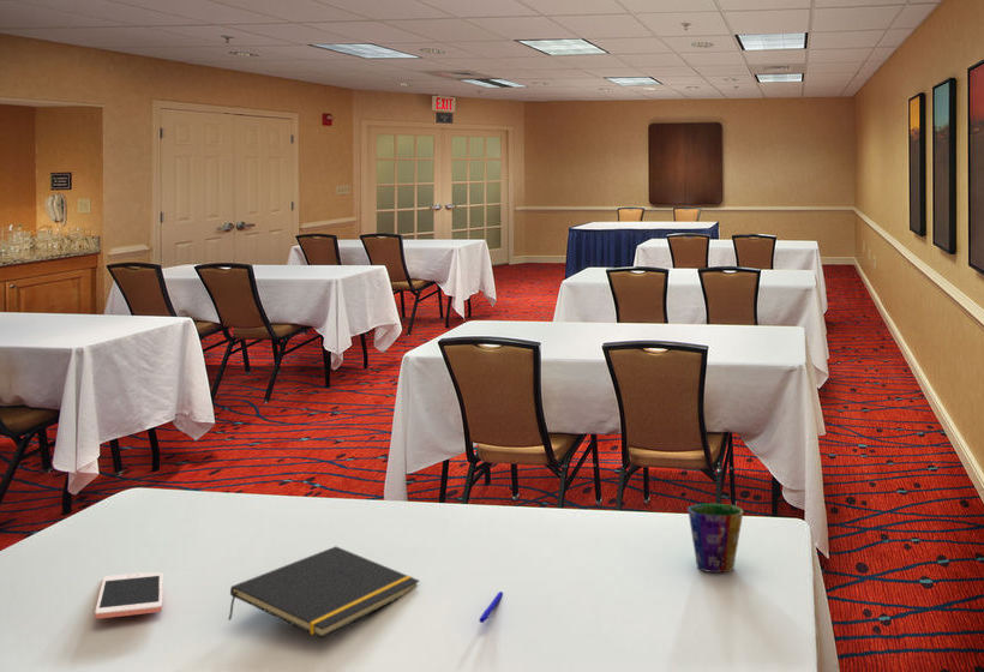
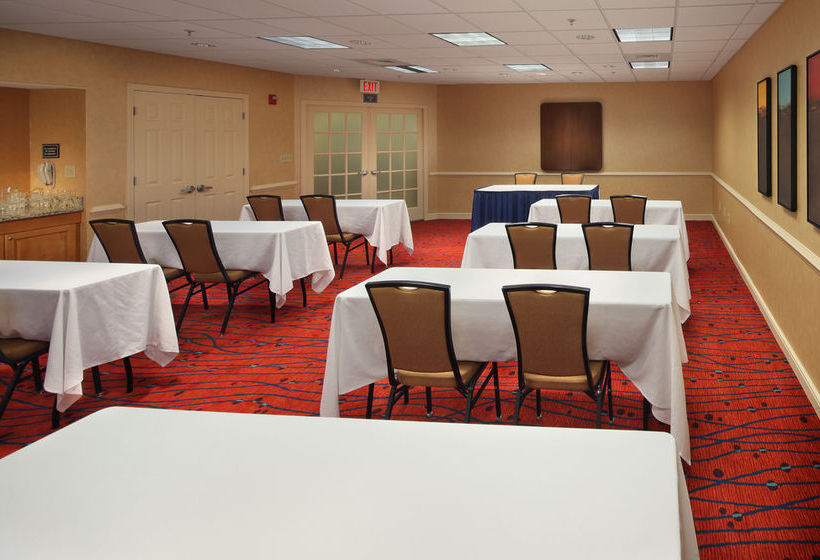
- cell phone [94,571,164,619]
- cup [686,503,744,574]
- pen [478,590,504,624]
- notepad [228,545,420,640]
